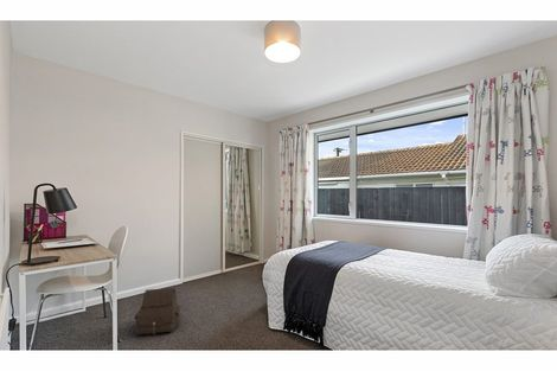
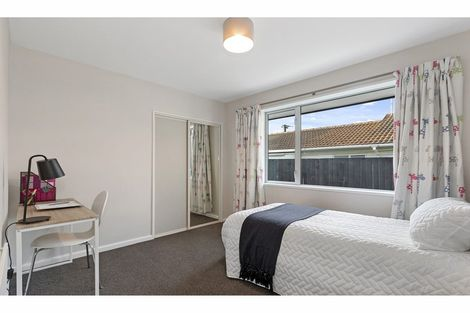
- satchel [133,287,183,335]
